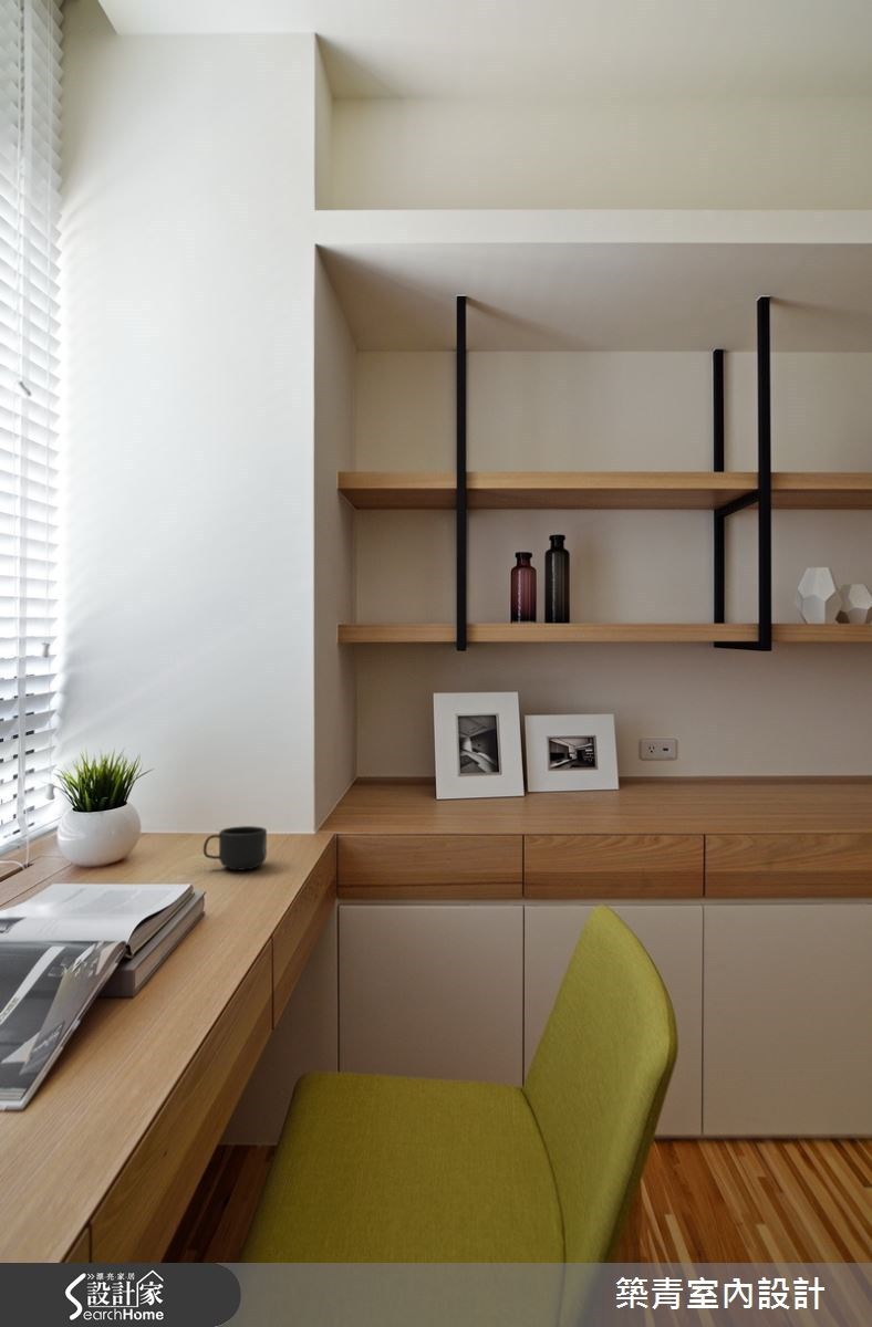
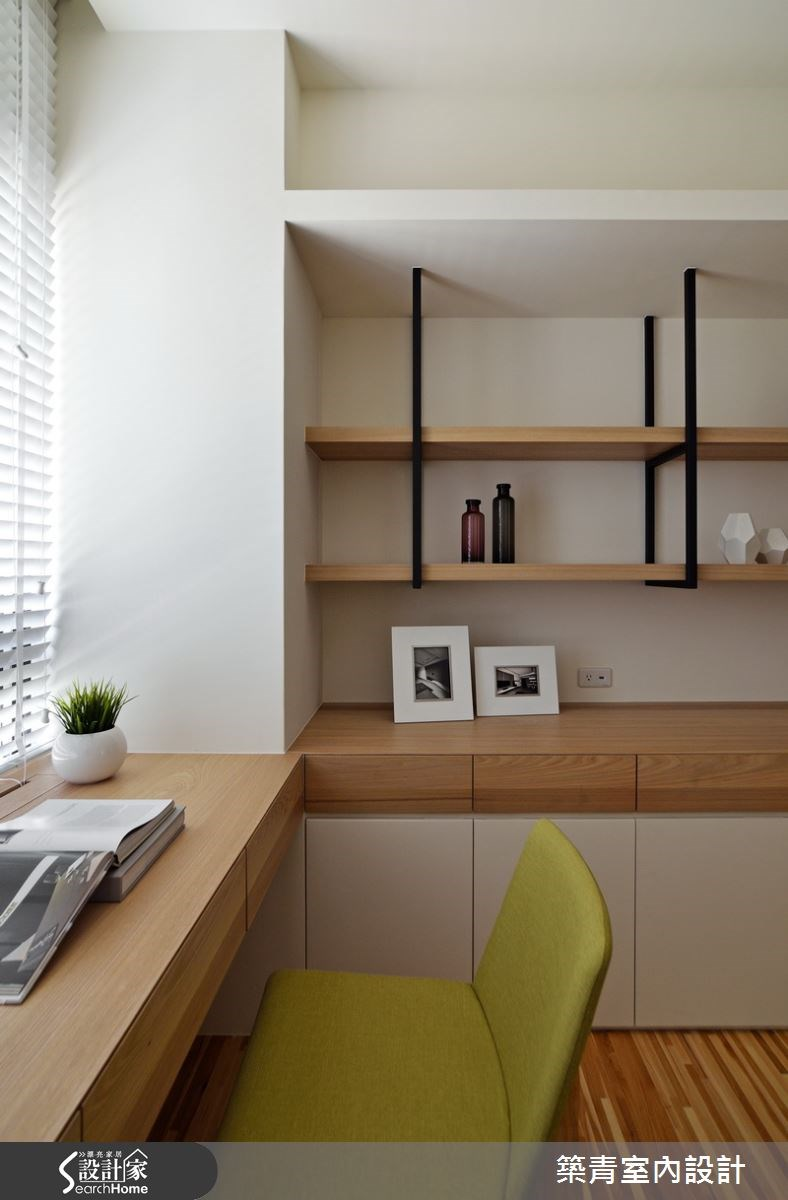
- mug [203,825,268,871]
